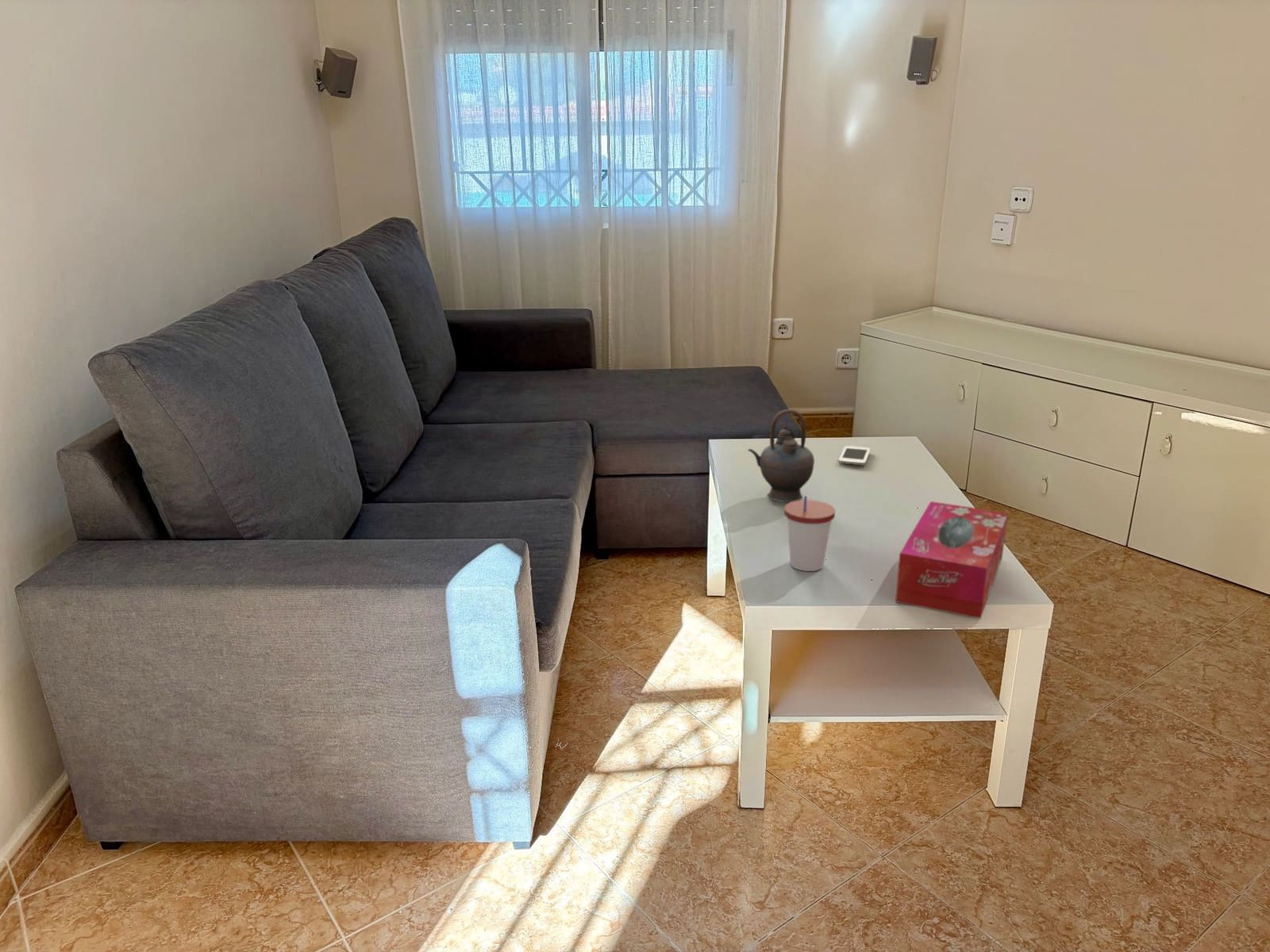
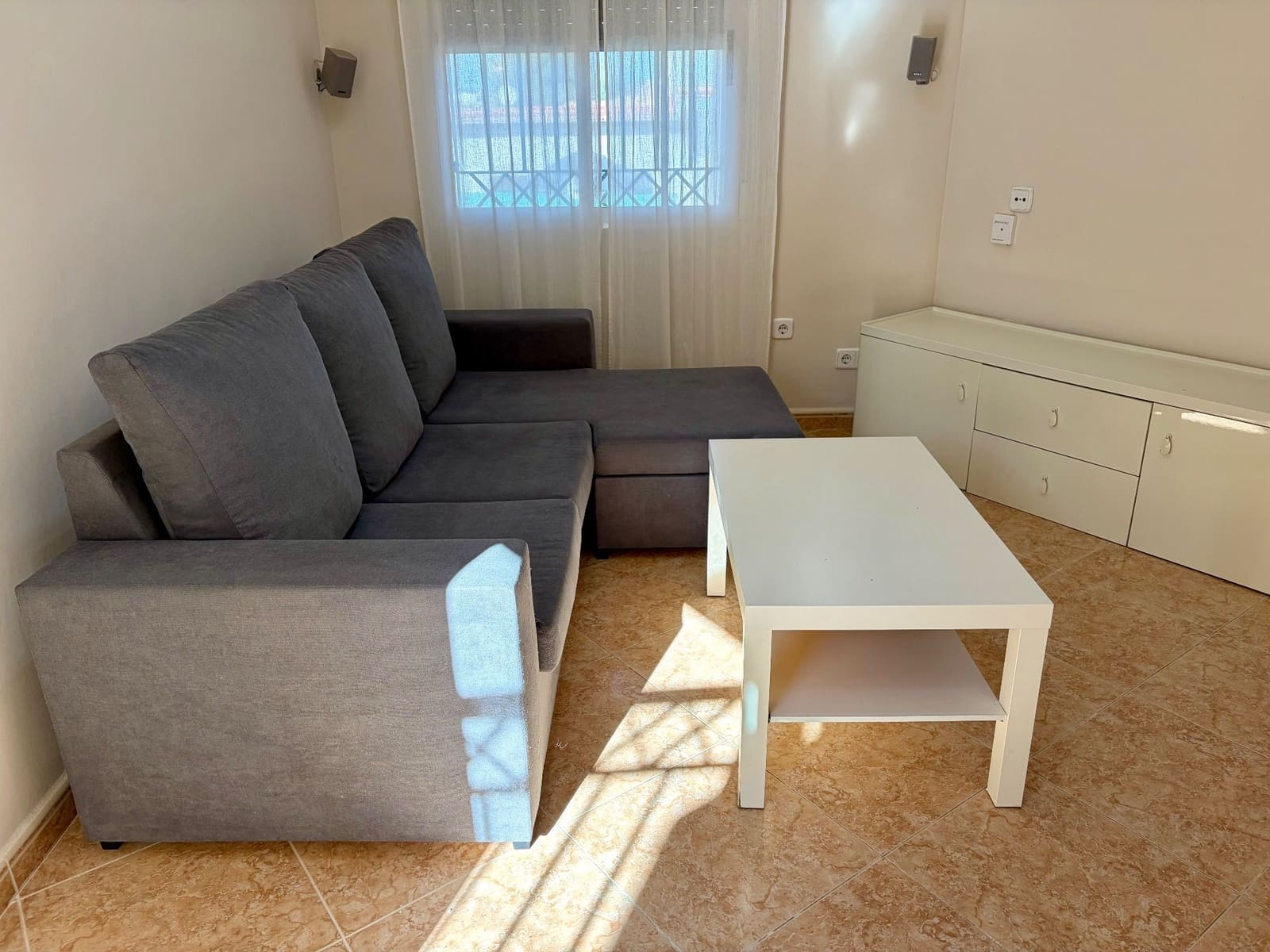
- cup [783,495,836,572]
- teapot [747,409,815,503]
- smartphone [837,445,871,466]
- tissue box [895,501,1009,620]
